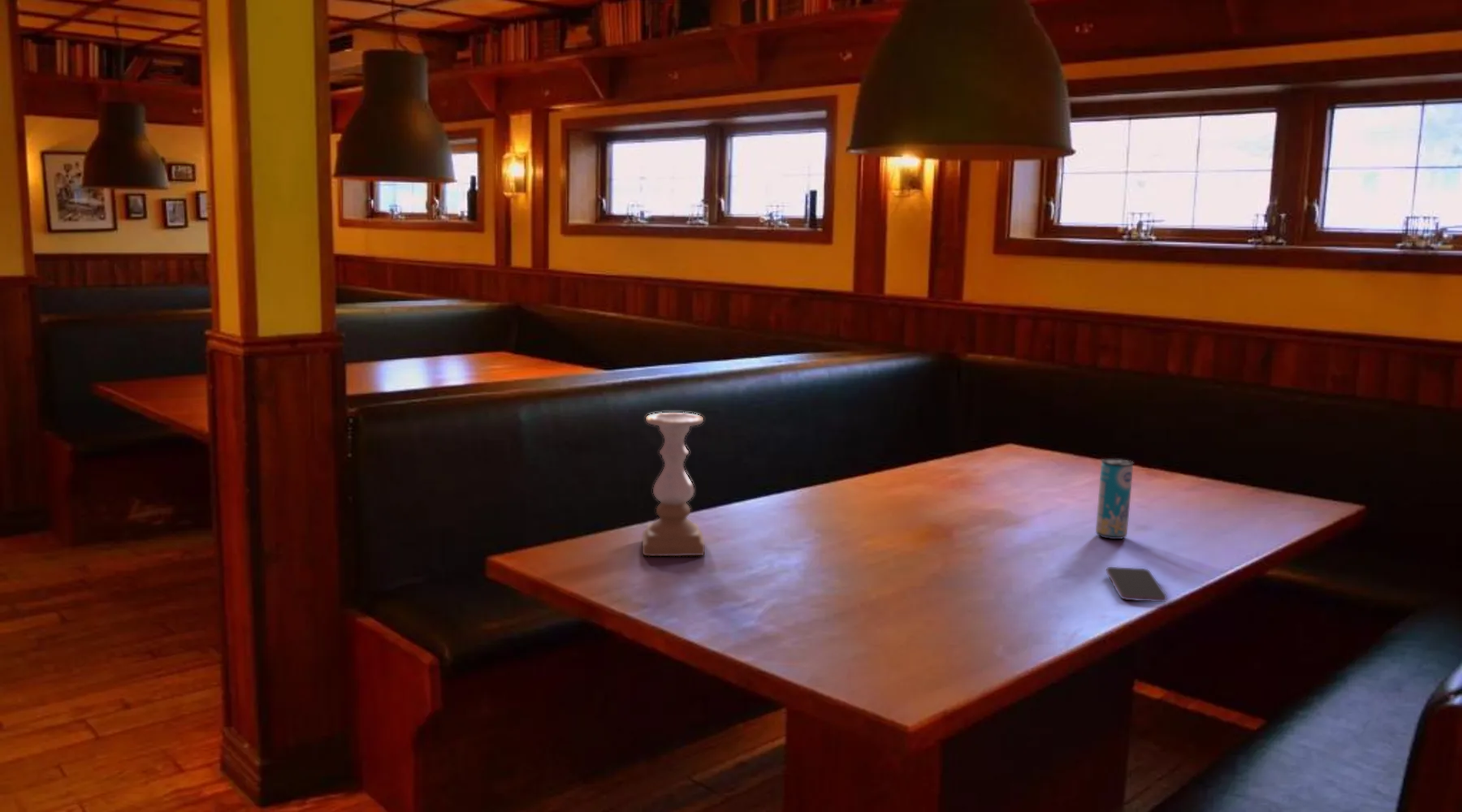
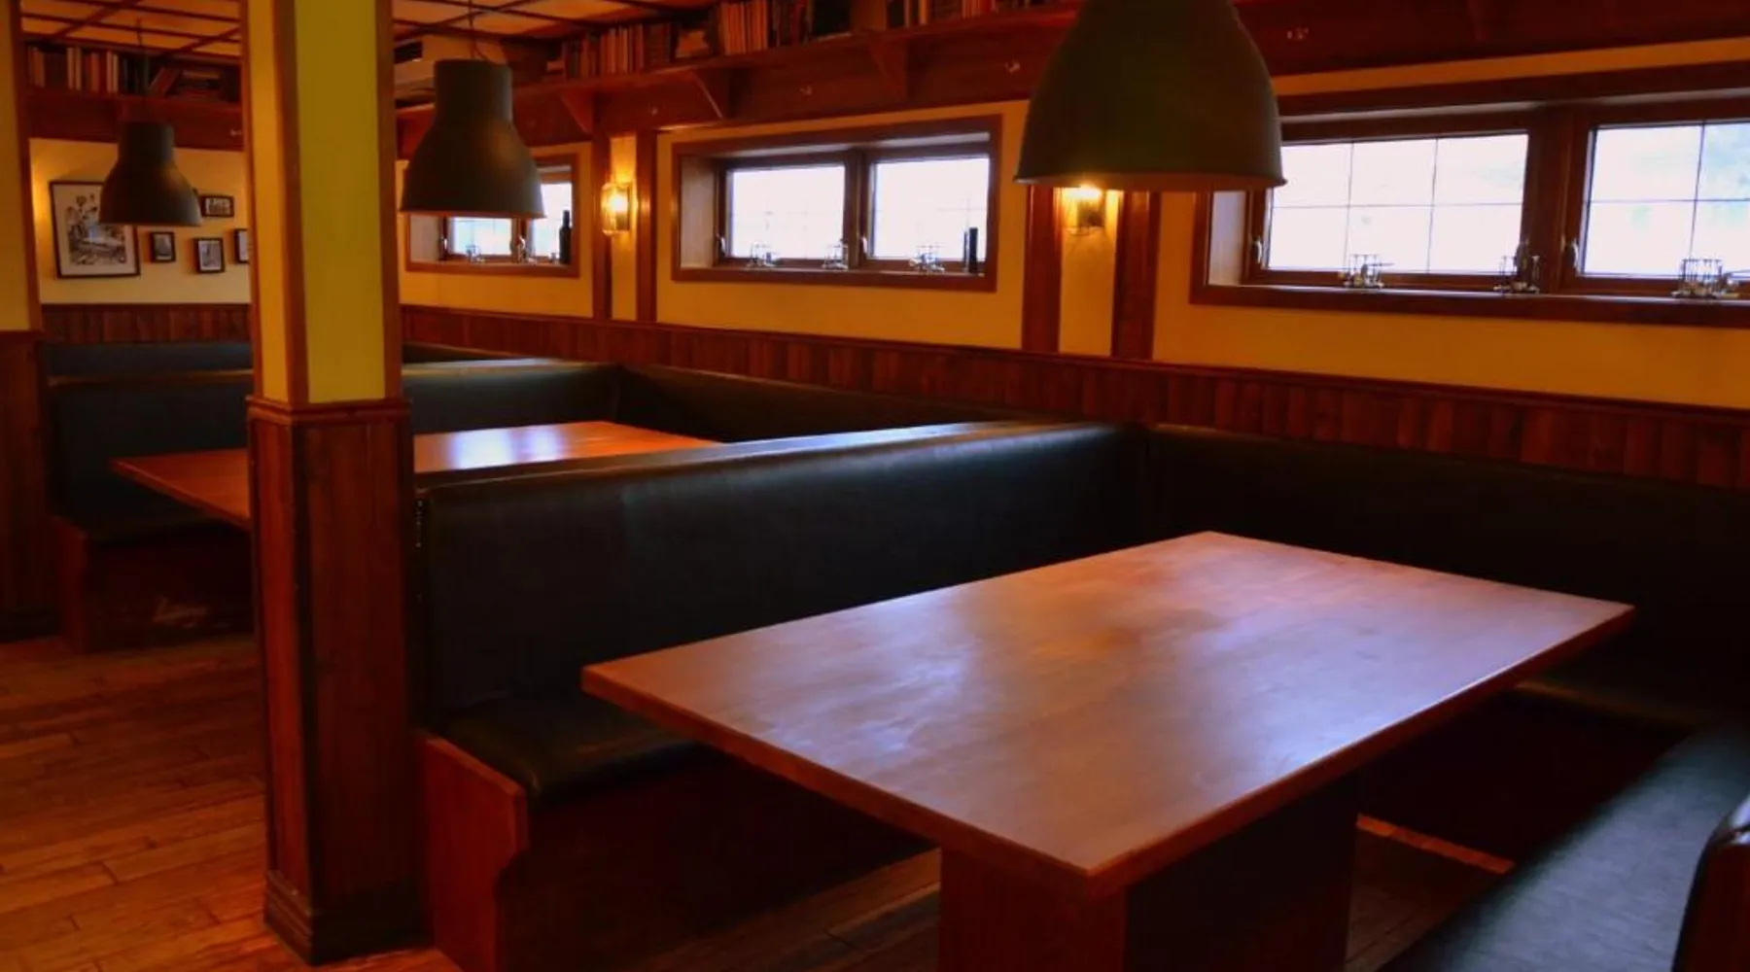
- smartphone [1105,566,1168,603]
- candle holder [642,412,706,557]
- beverage can [1095,457,1134,540]
